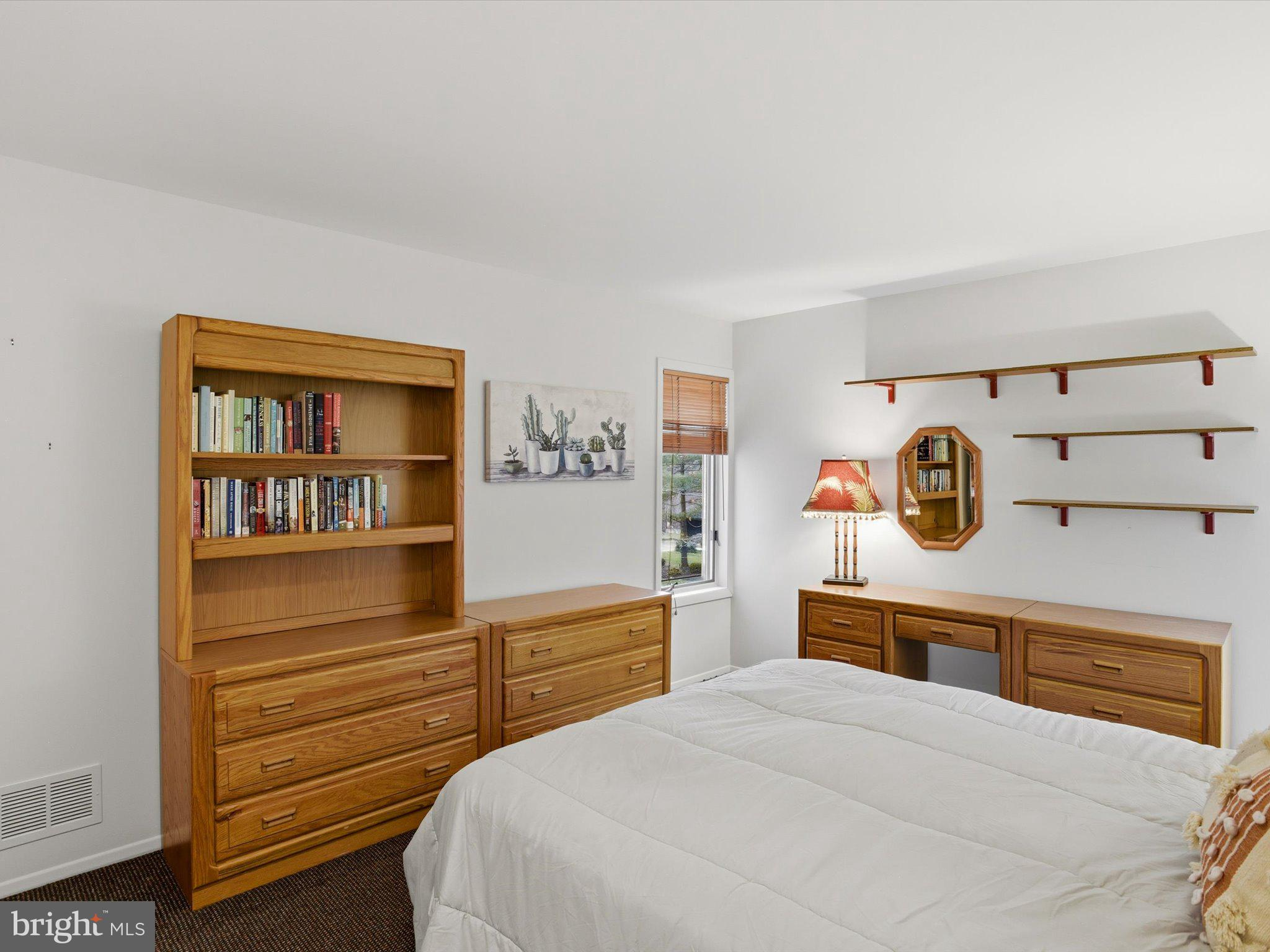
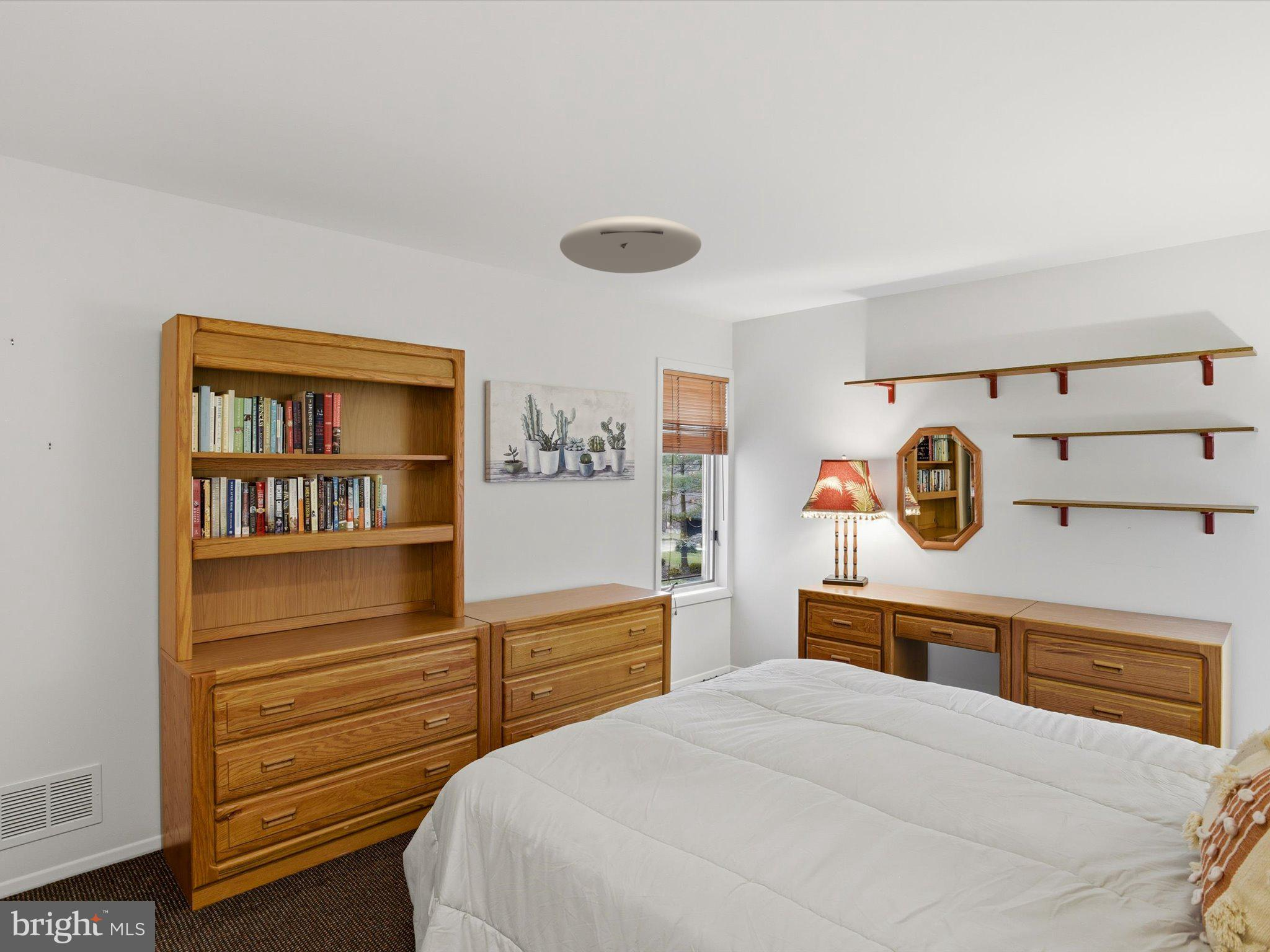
+ ceiling light [559,215,702,274]
